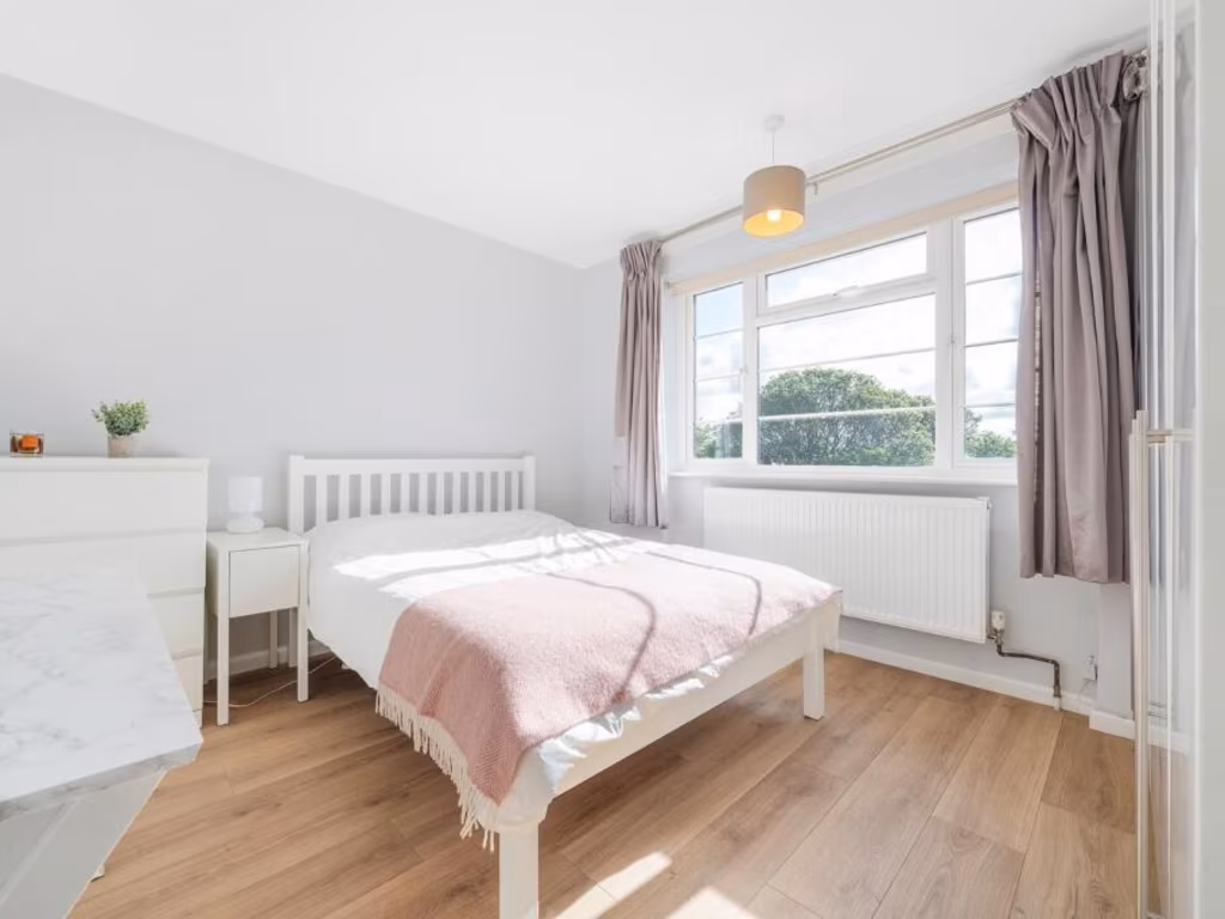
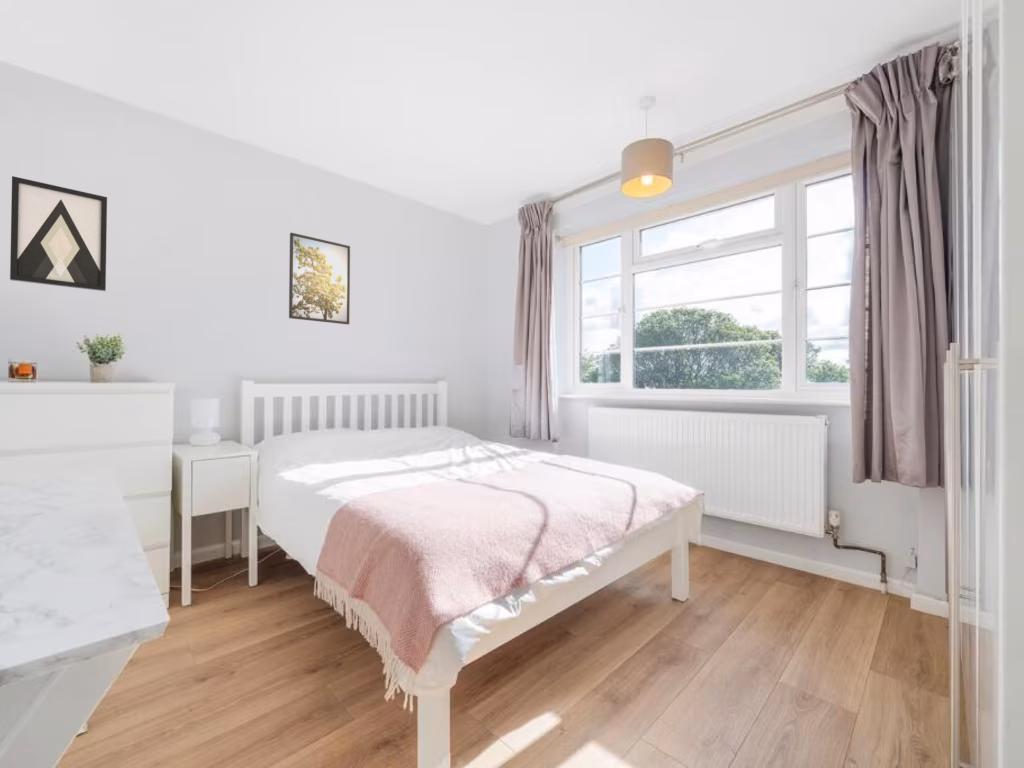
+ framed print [288,232,351,325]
+ wall art [9,175,108,292]
